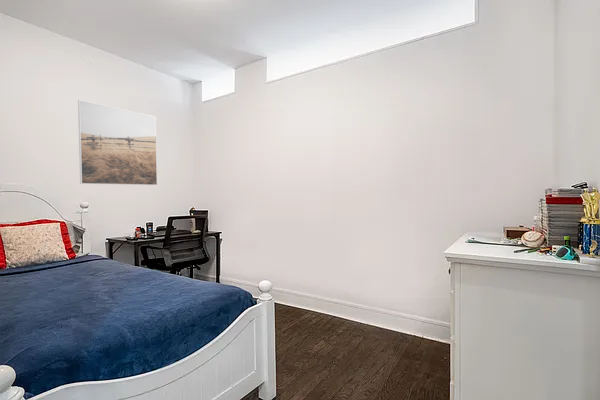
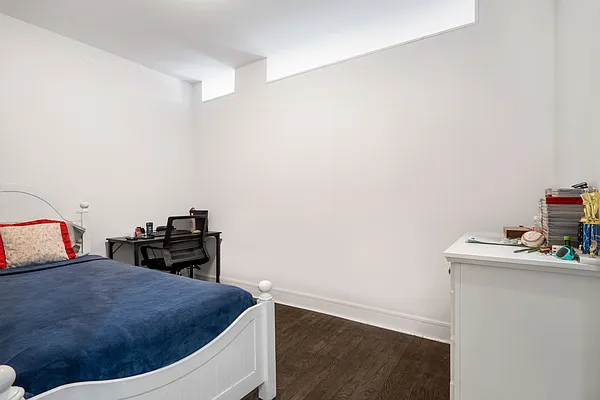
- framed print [77,99,158,186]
